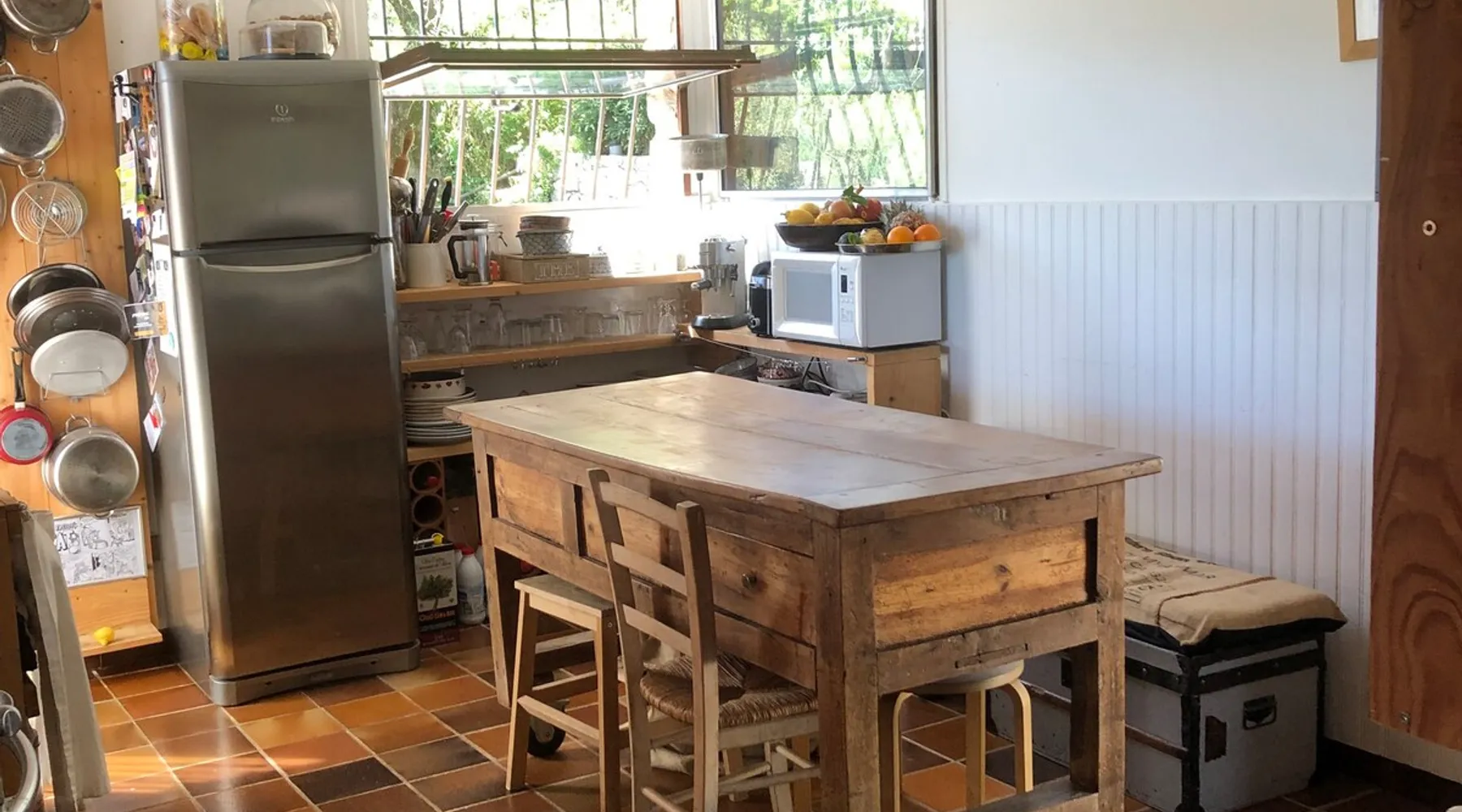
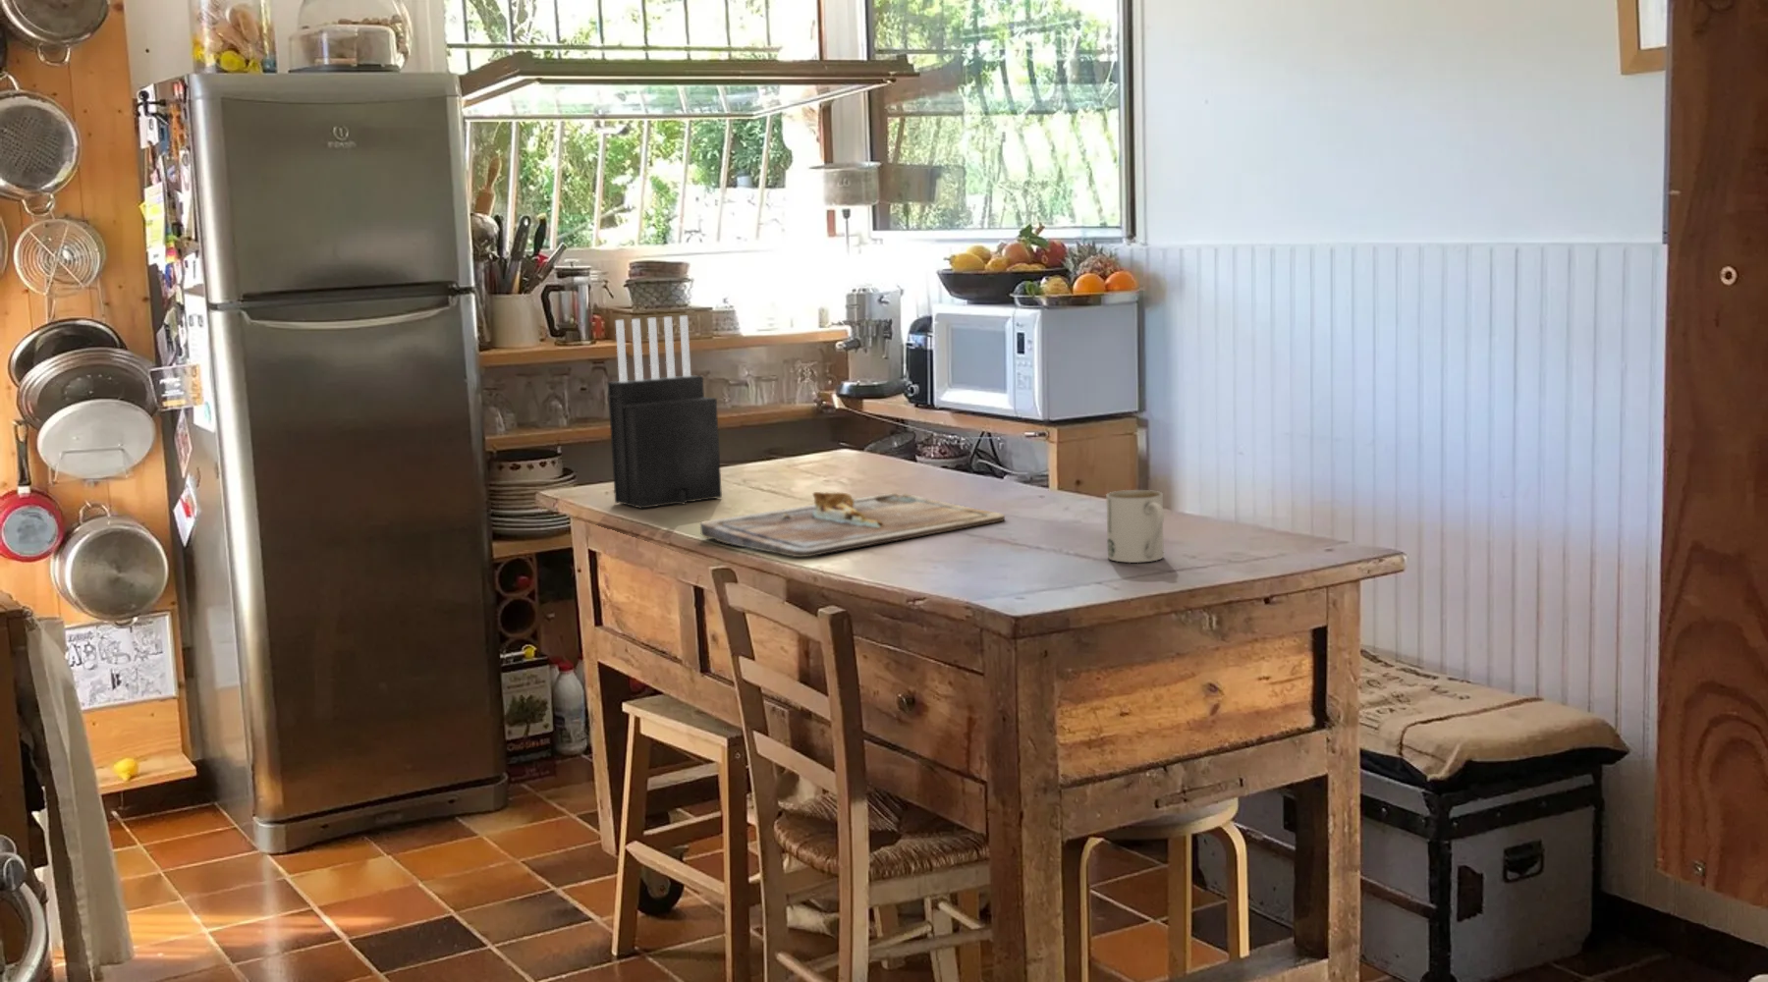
+ mug [1105,489,1165,564]
+ cutting board [699,491,1006,558]
+ knife block [607,316,723,509]
